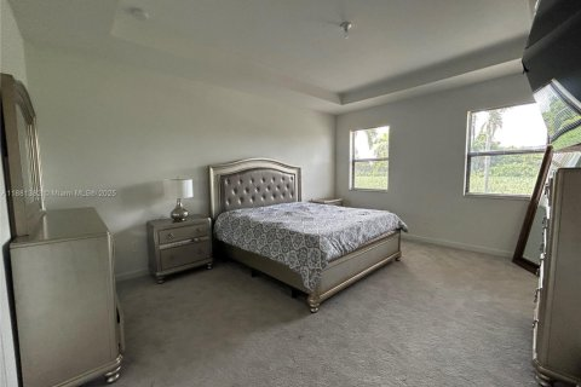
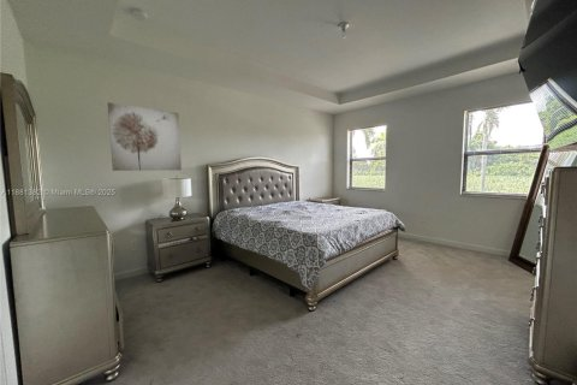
+ wall art [107,101,183,172]
